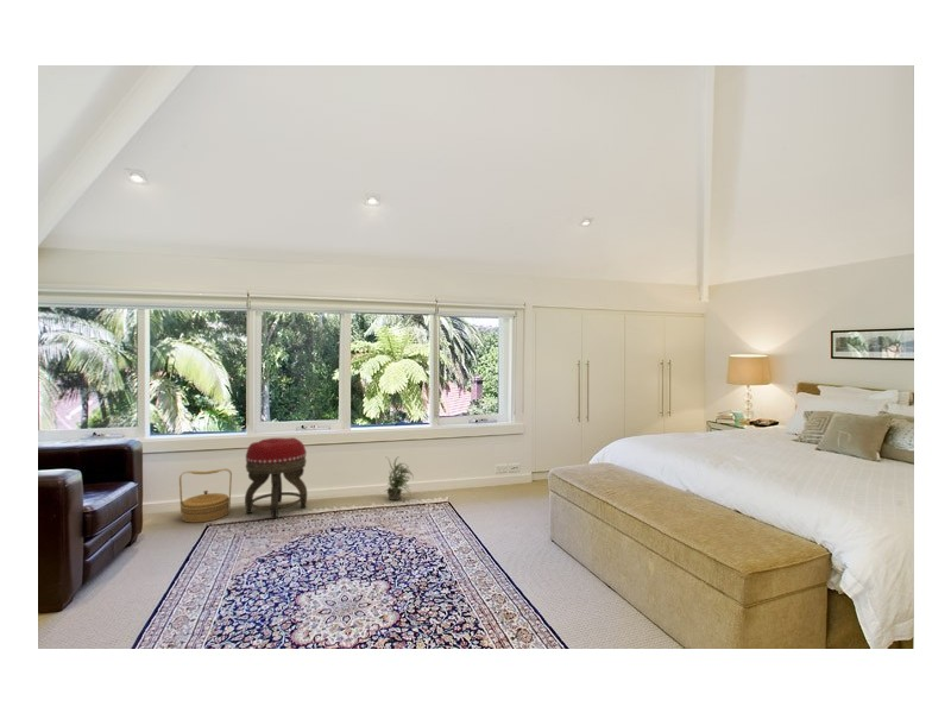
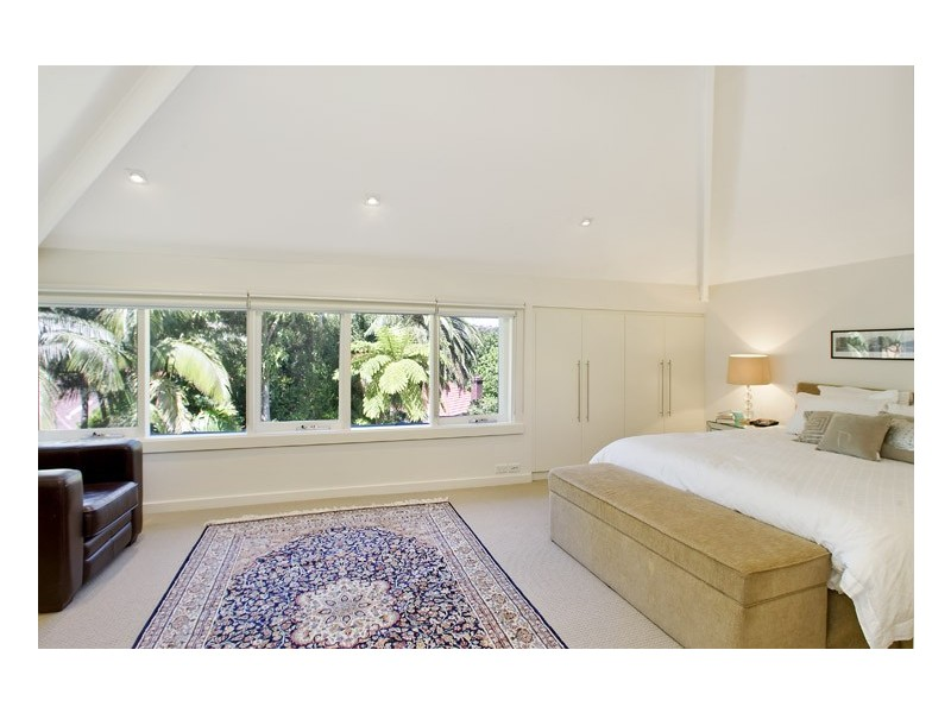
- basket [178,468,233,524]
- potted plant [385,455,415,501]
- footstool [244,436,308,520]
